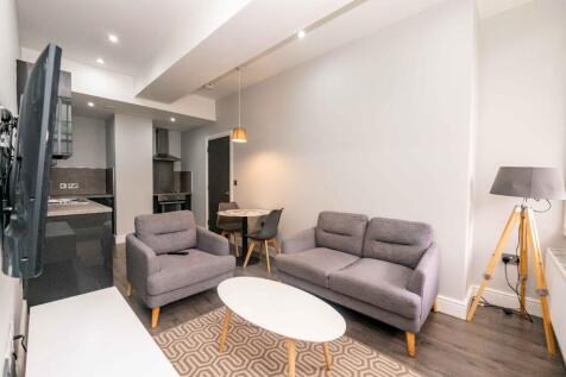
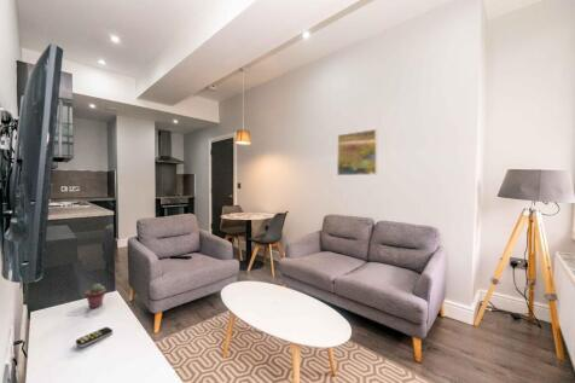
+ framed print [336,128,379,176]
+ remote control [75,326,114,348]
+ potted succulent [85,283,108,309]
